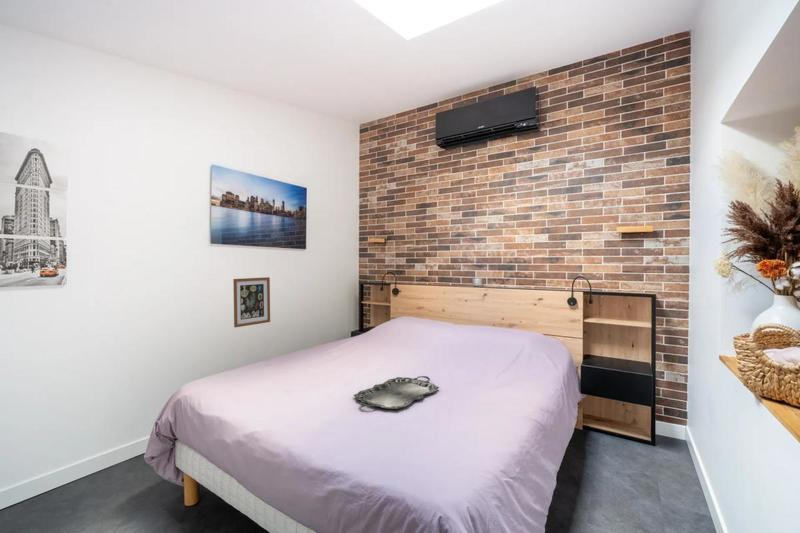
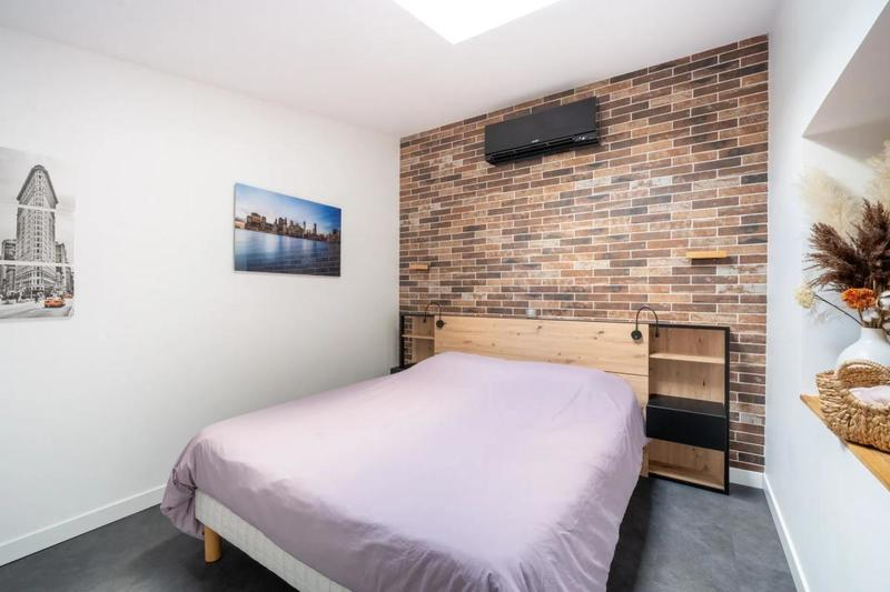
- serving tray [353,375,440,410]
- wall art [232,276,271,329]
